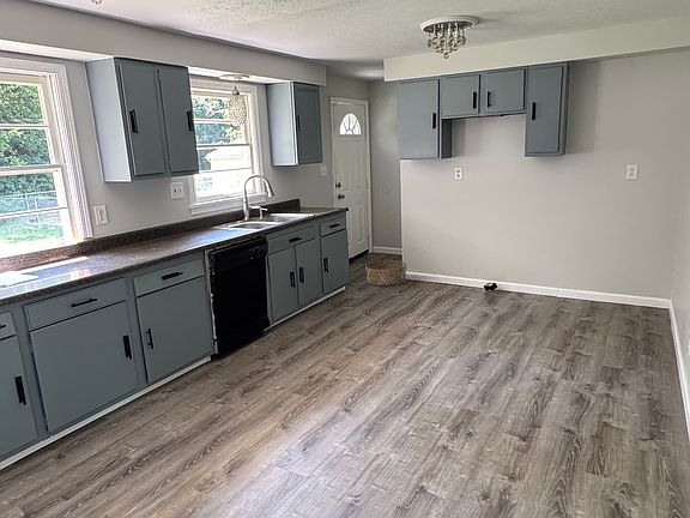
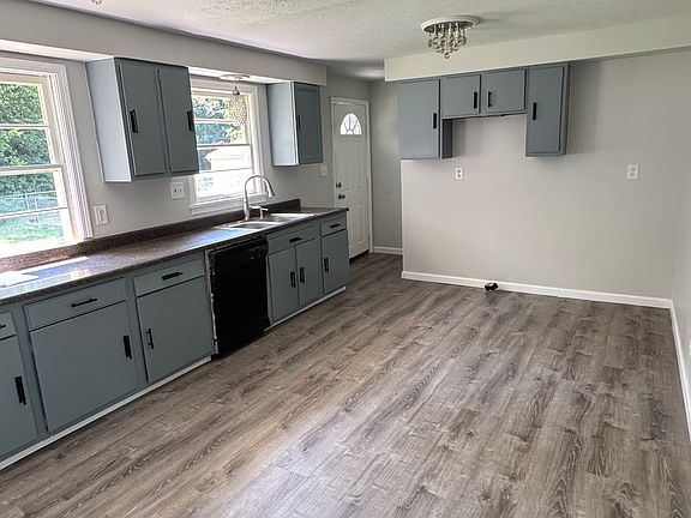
- basket [364,259,407,287]
